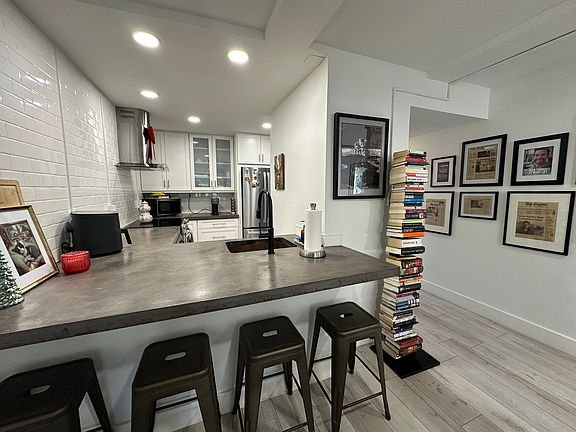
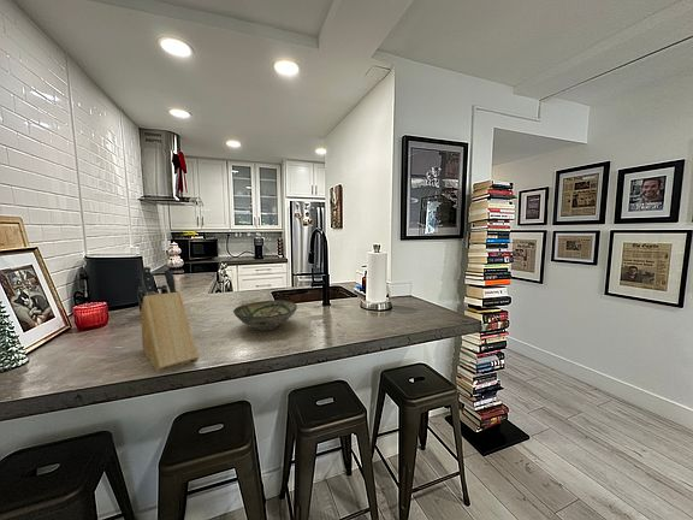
+ knife block [136,265,200,374]
+ bowl [232,300,298,332]
